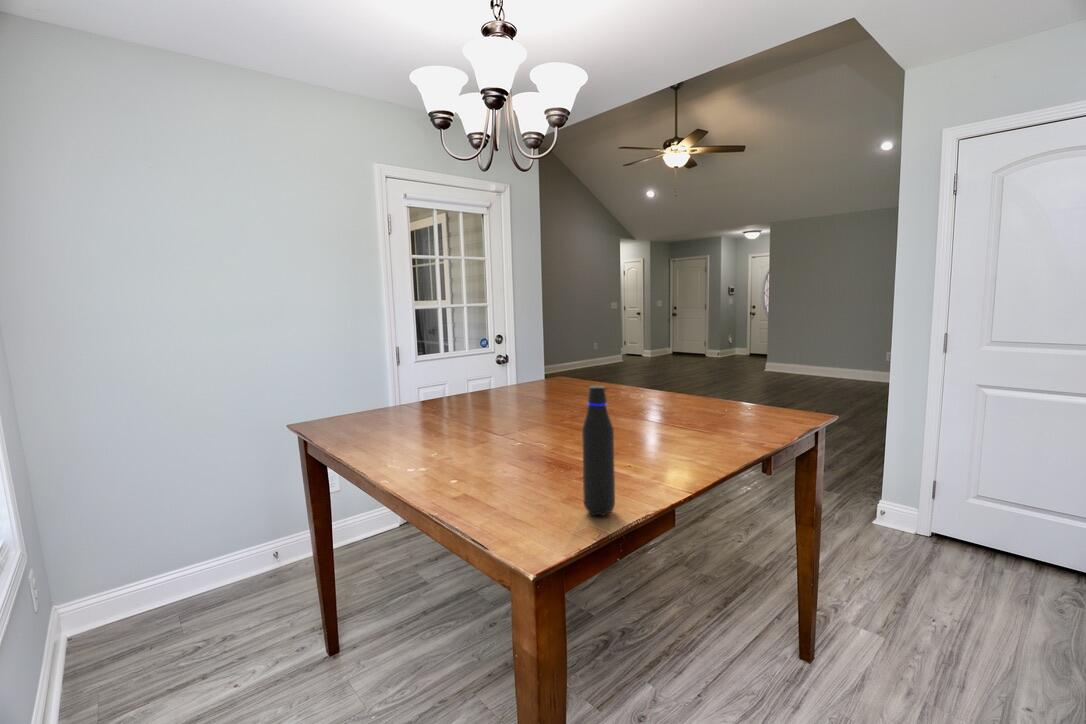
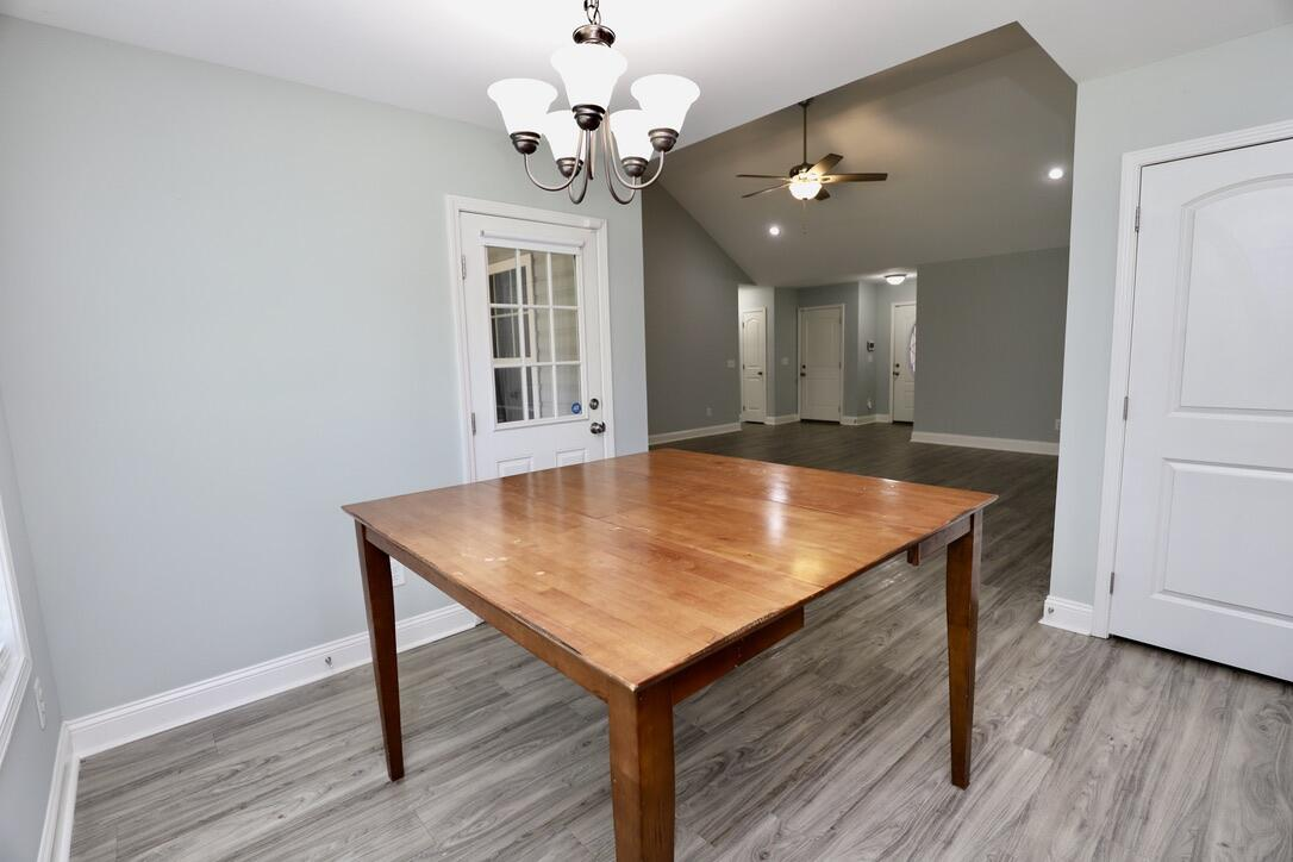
- water bottle [581,385,616,517]
